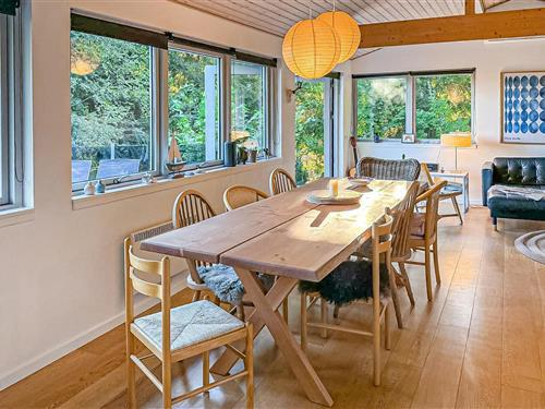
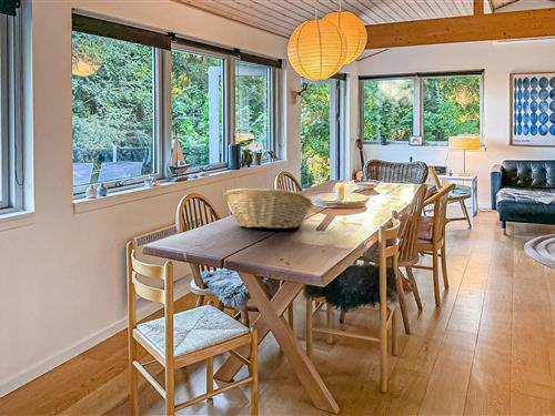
+ fruit basket [222,187,314,230]
